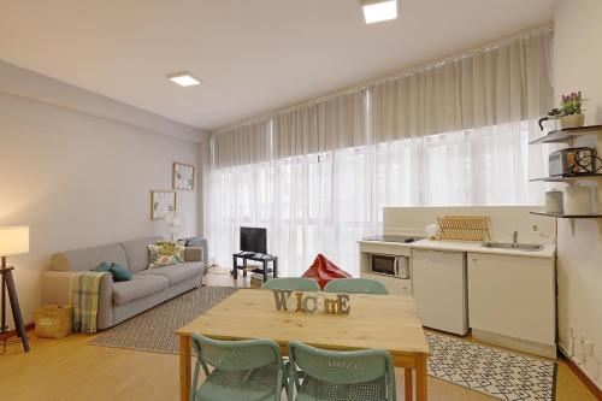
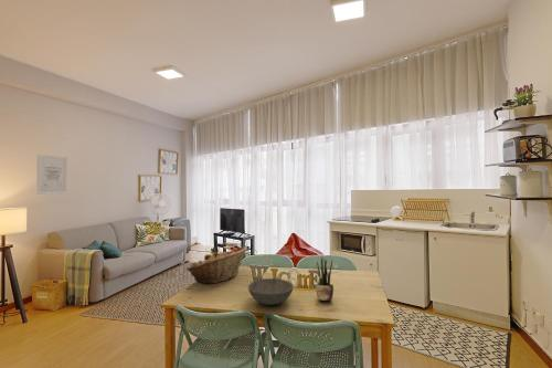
+ wall art [36,154,68,196]
+ bowl [247,277,295,306]
+ fruit basket [185,245,248,285]
+ potted plant [315,256,335,302]
